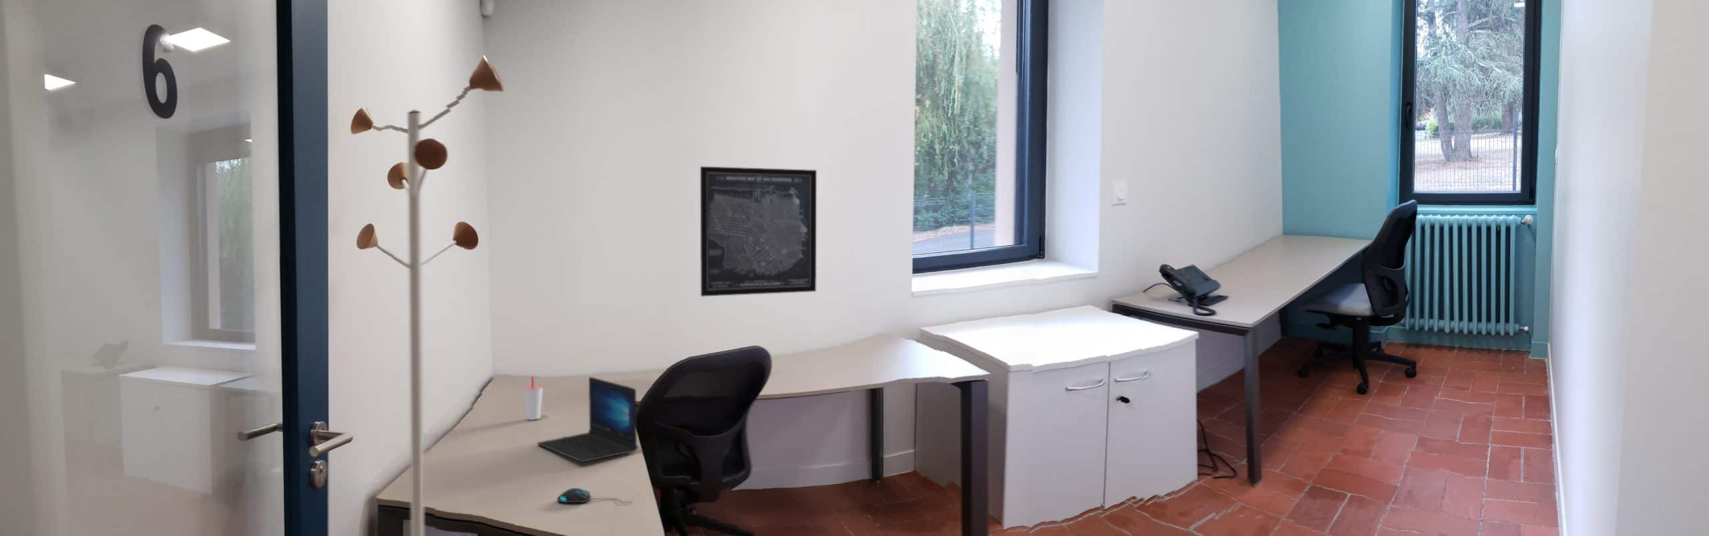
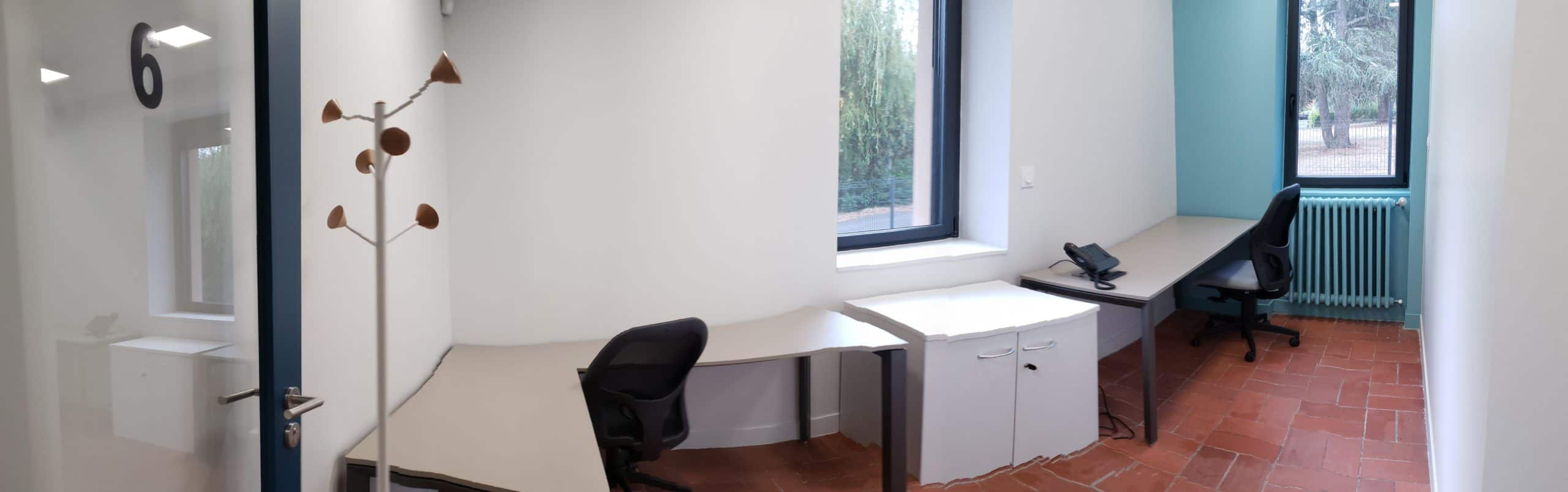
- cup [523,376,544,421]
- mouse [556,487,633,503]
- wall art [700,166,817,297]
- laptop [536,376,639,463]
